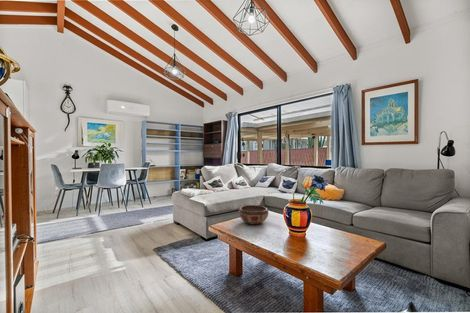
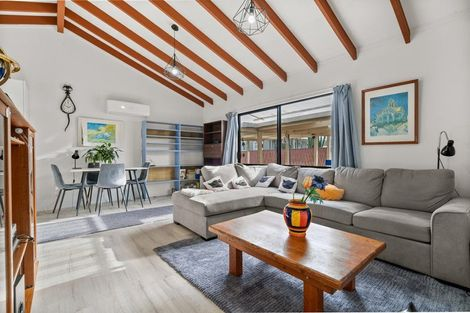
- decorative bowl [238,204,270,226]
